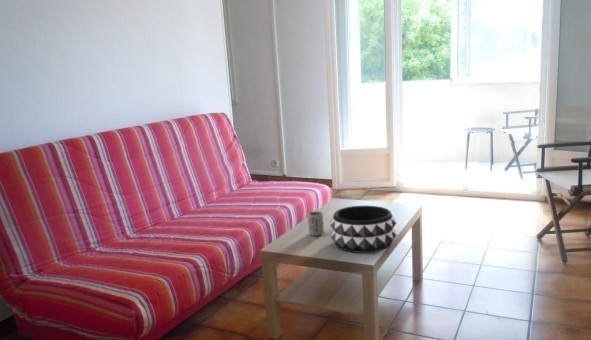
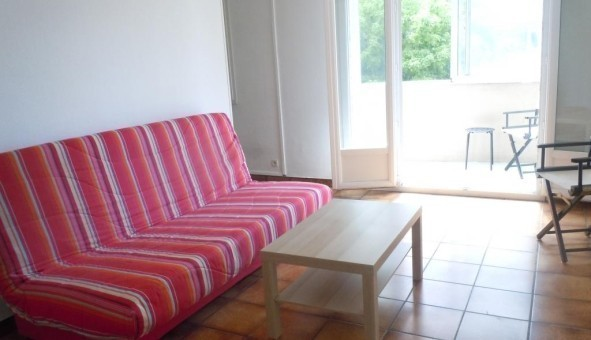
- decorative bowl [329,205,398,254]
- cup [307,210,325,237]
